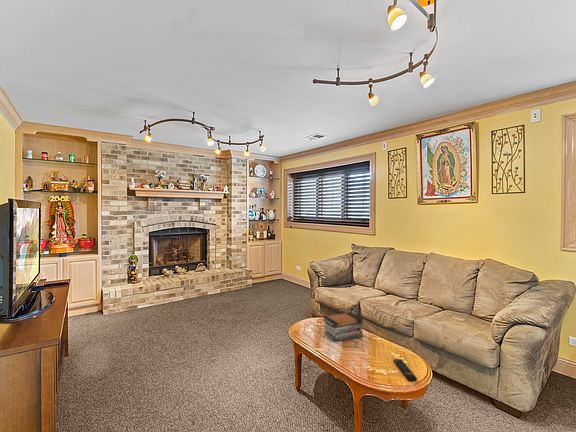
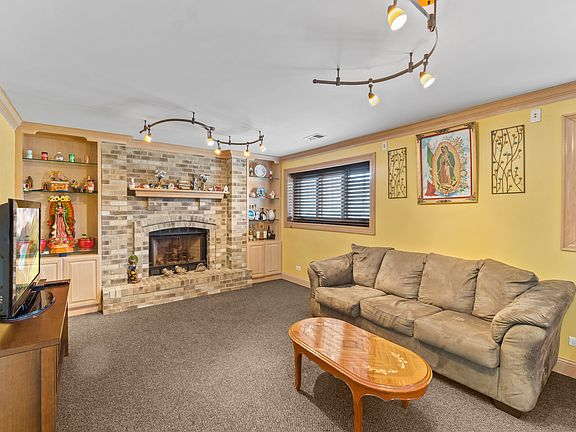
- book stack [322,312,364,342]
- remote control [393,358,418,382]
